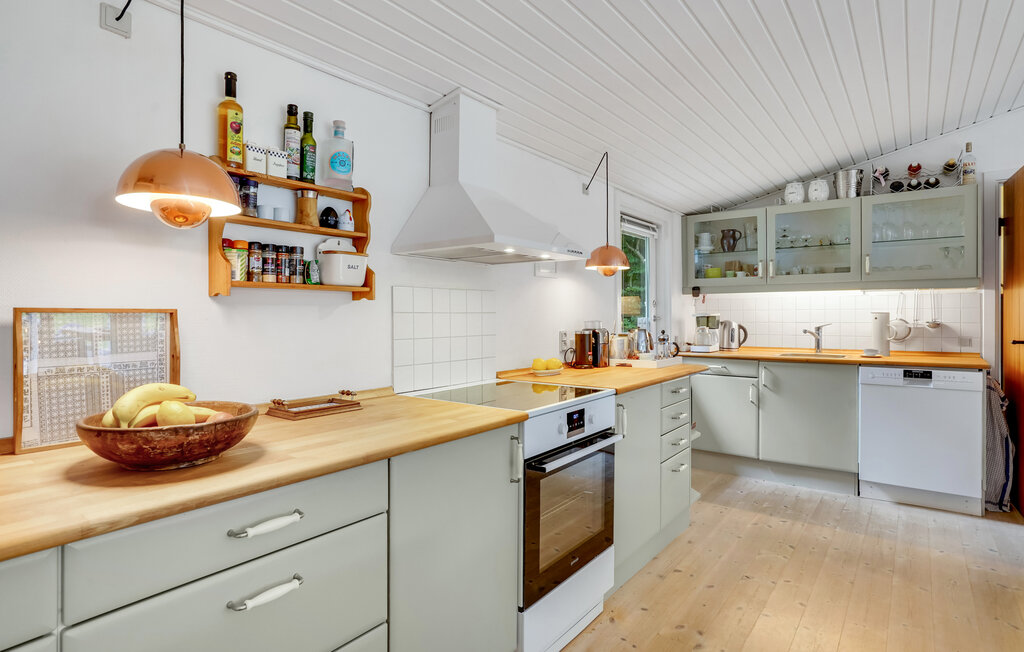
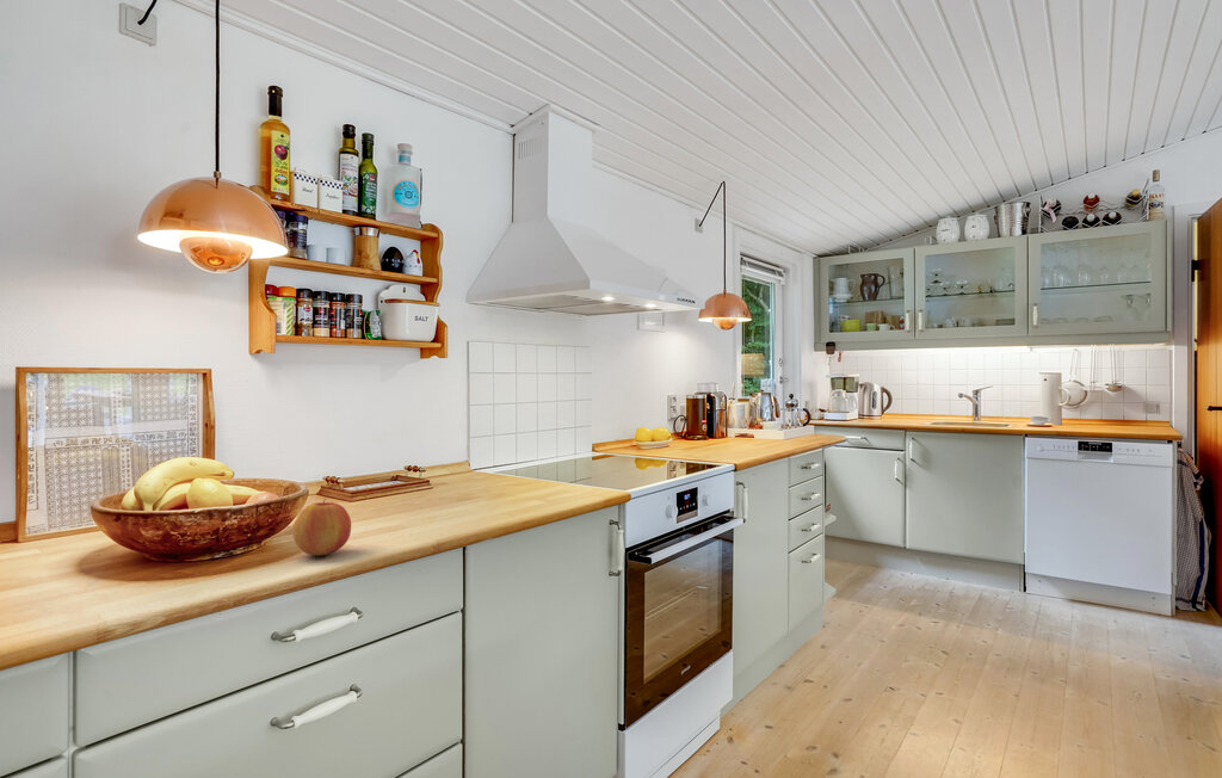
+ apple [291,498,352,557]
